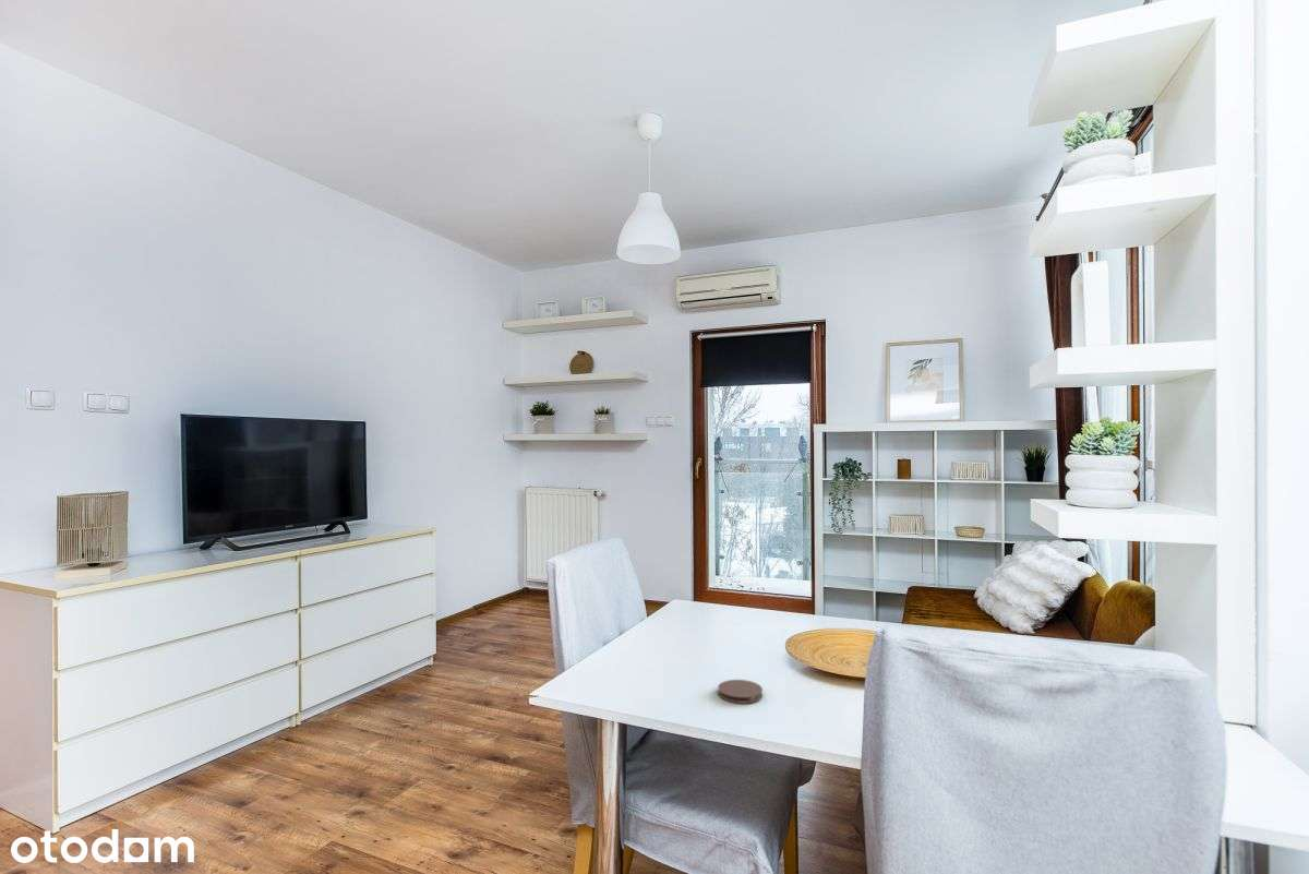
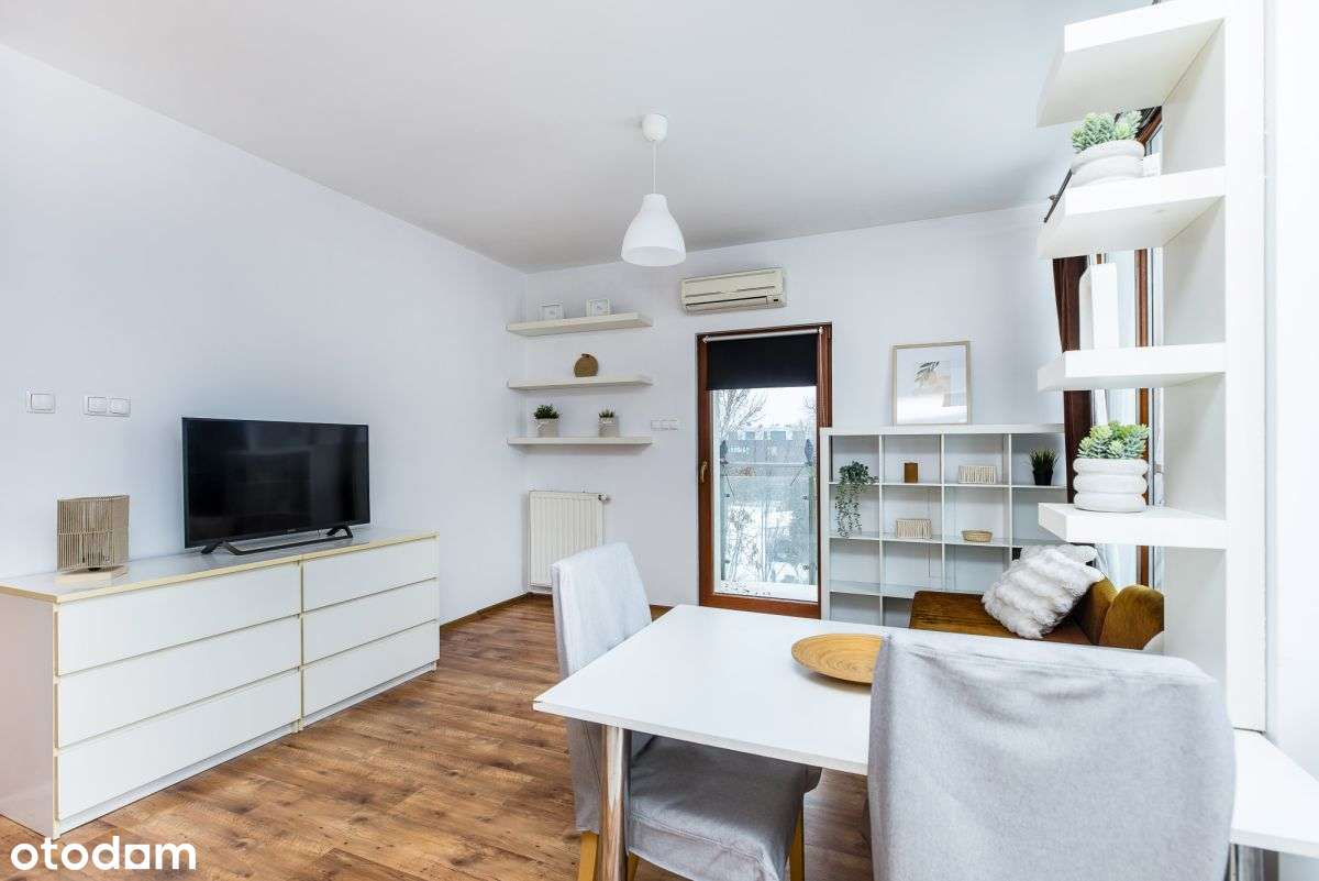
- coaster [717,679,764,705]
